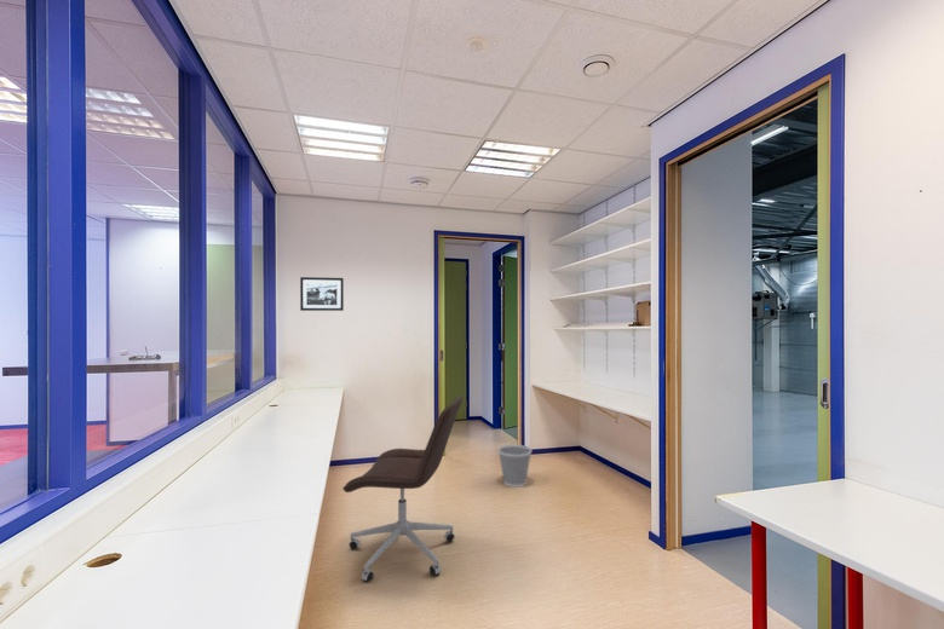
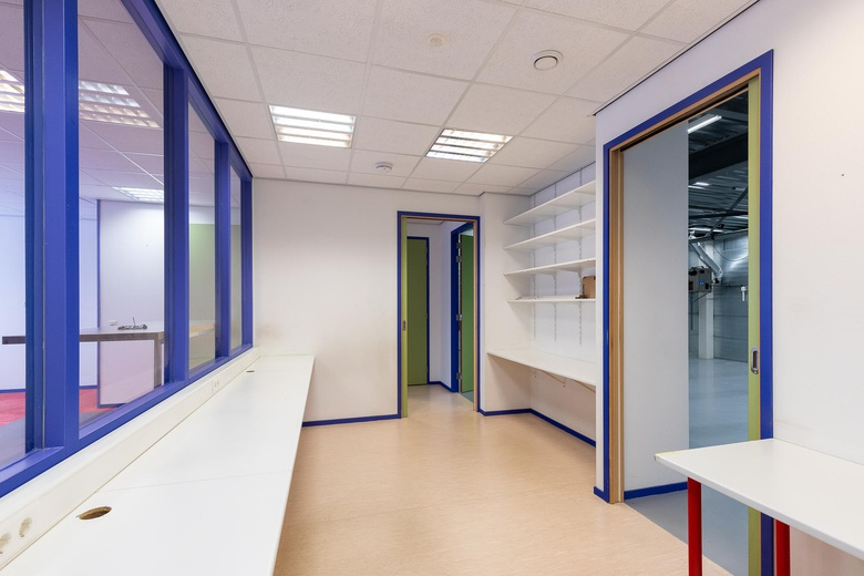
- wastebasket [496,443,533,489]
- picture frame [299,276,345,312]
- office chair [341,394,464,583]
